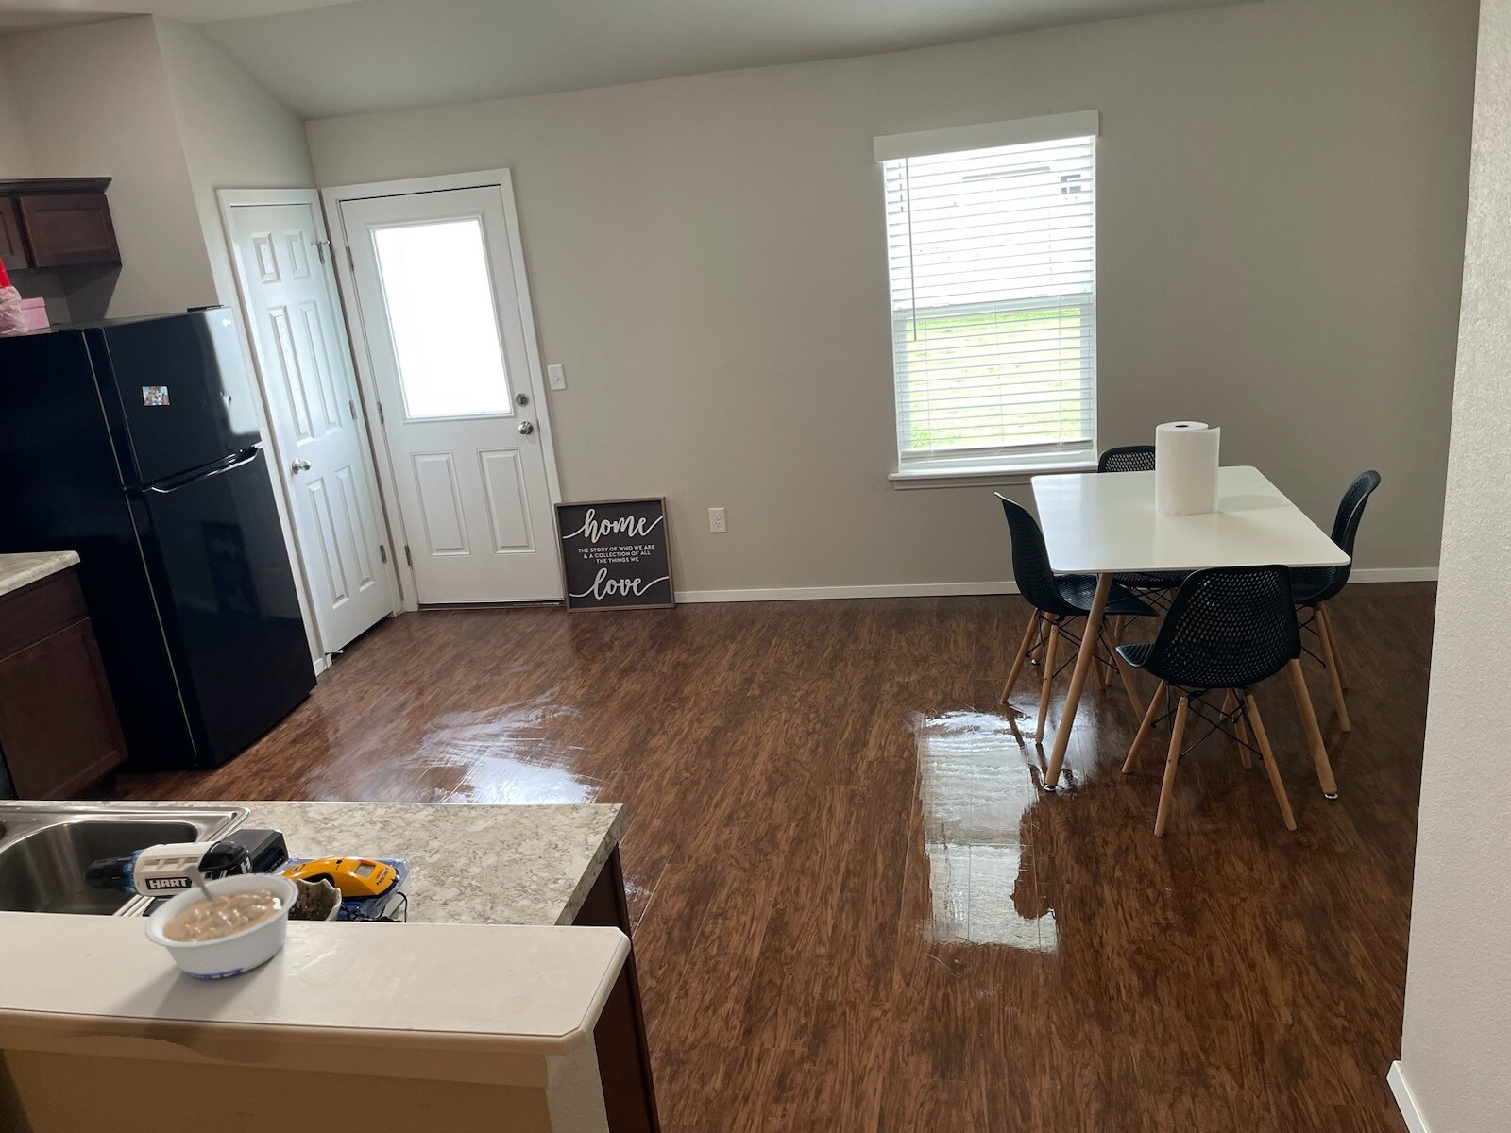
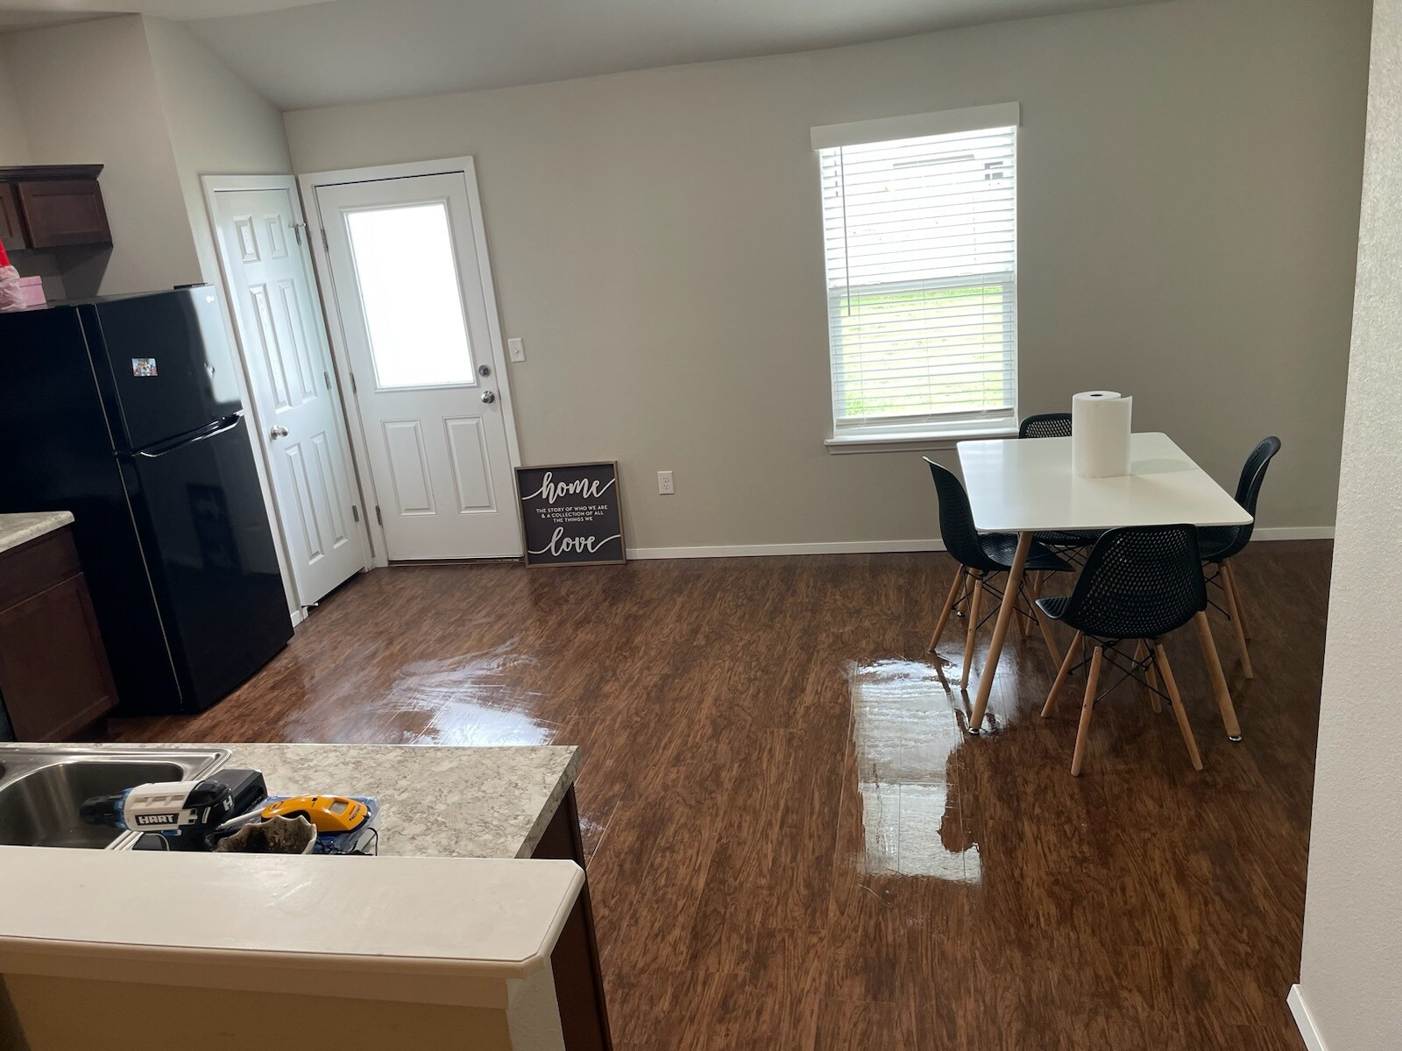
- legume [144,864,300,979]
